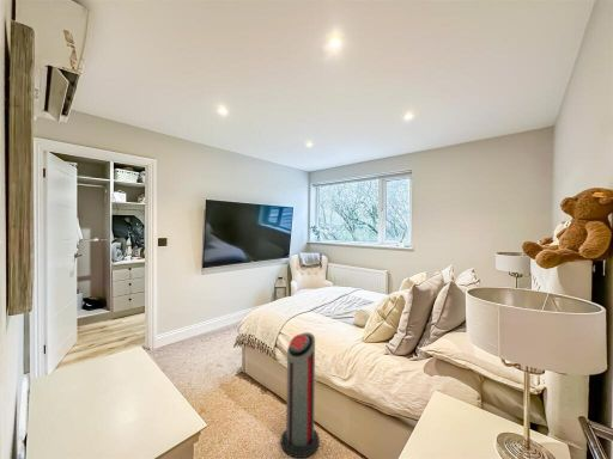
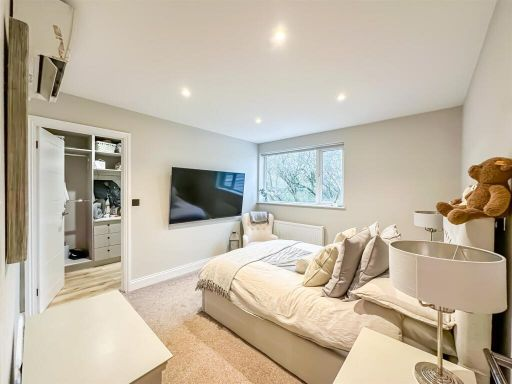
- air purifier [280,331,321,459]
